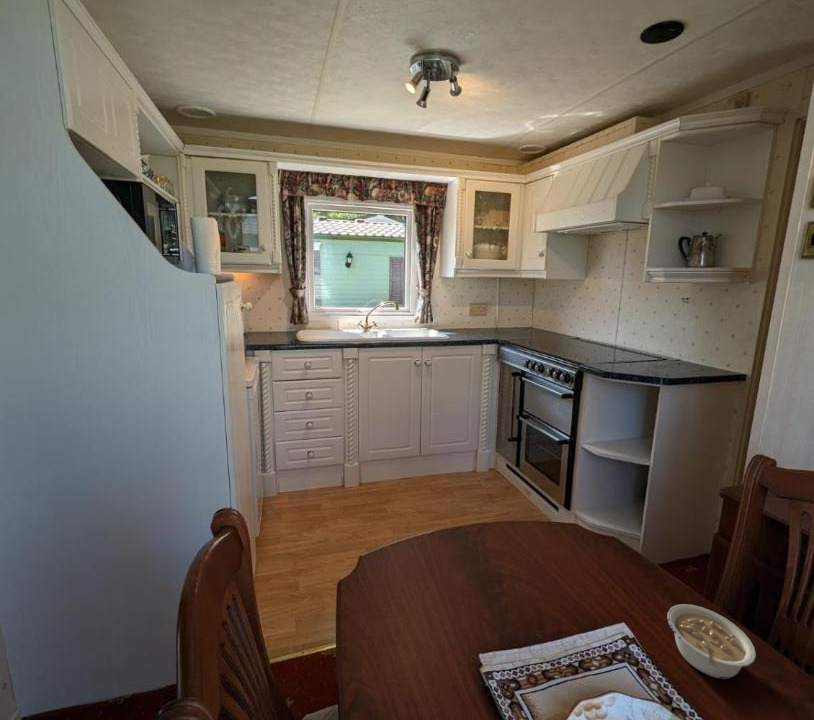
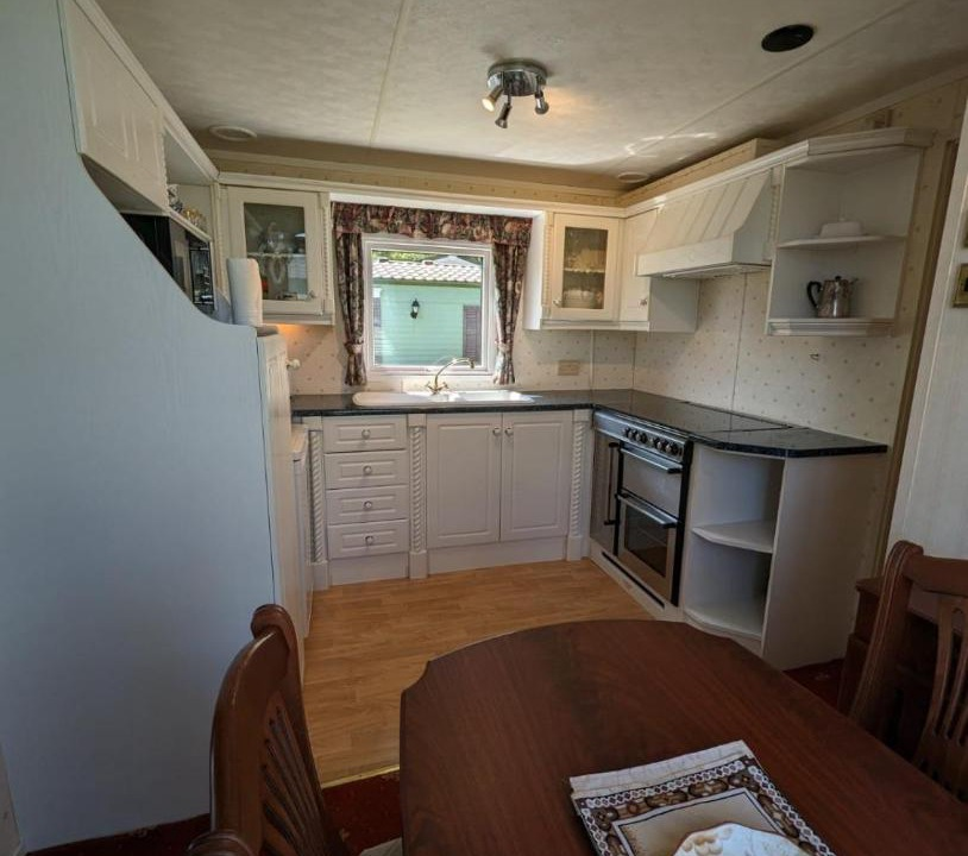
- legume [666,603,757,680]
